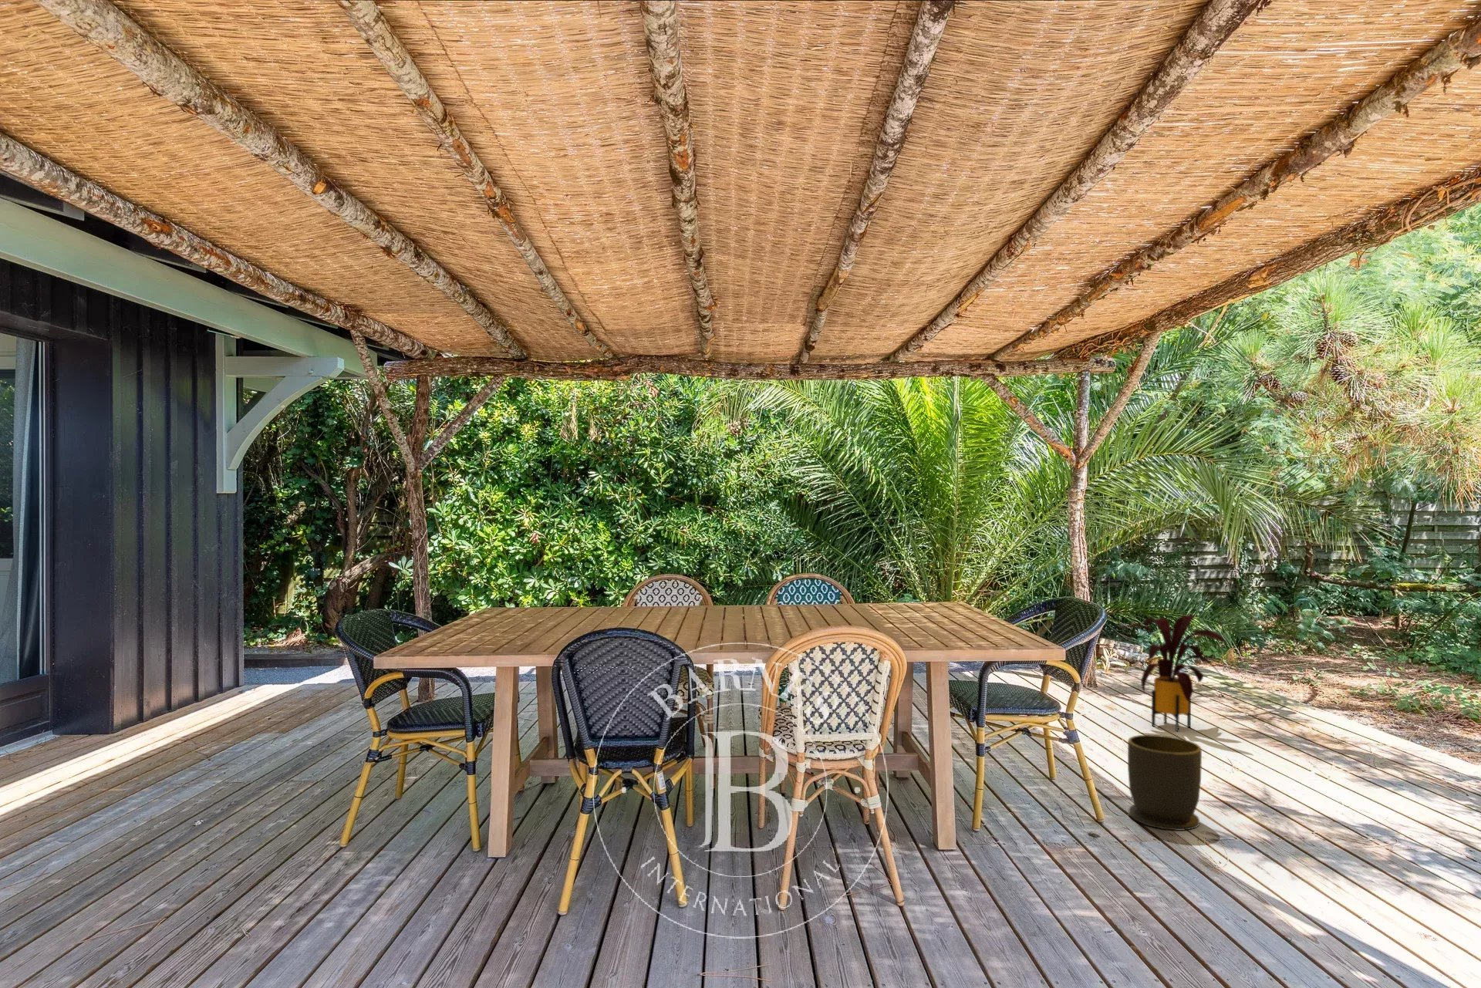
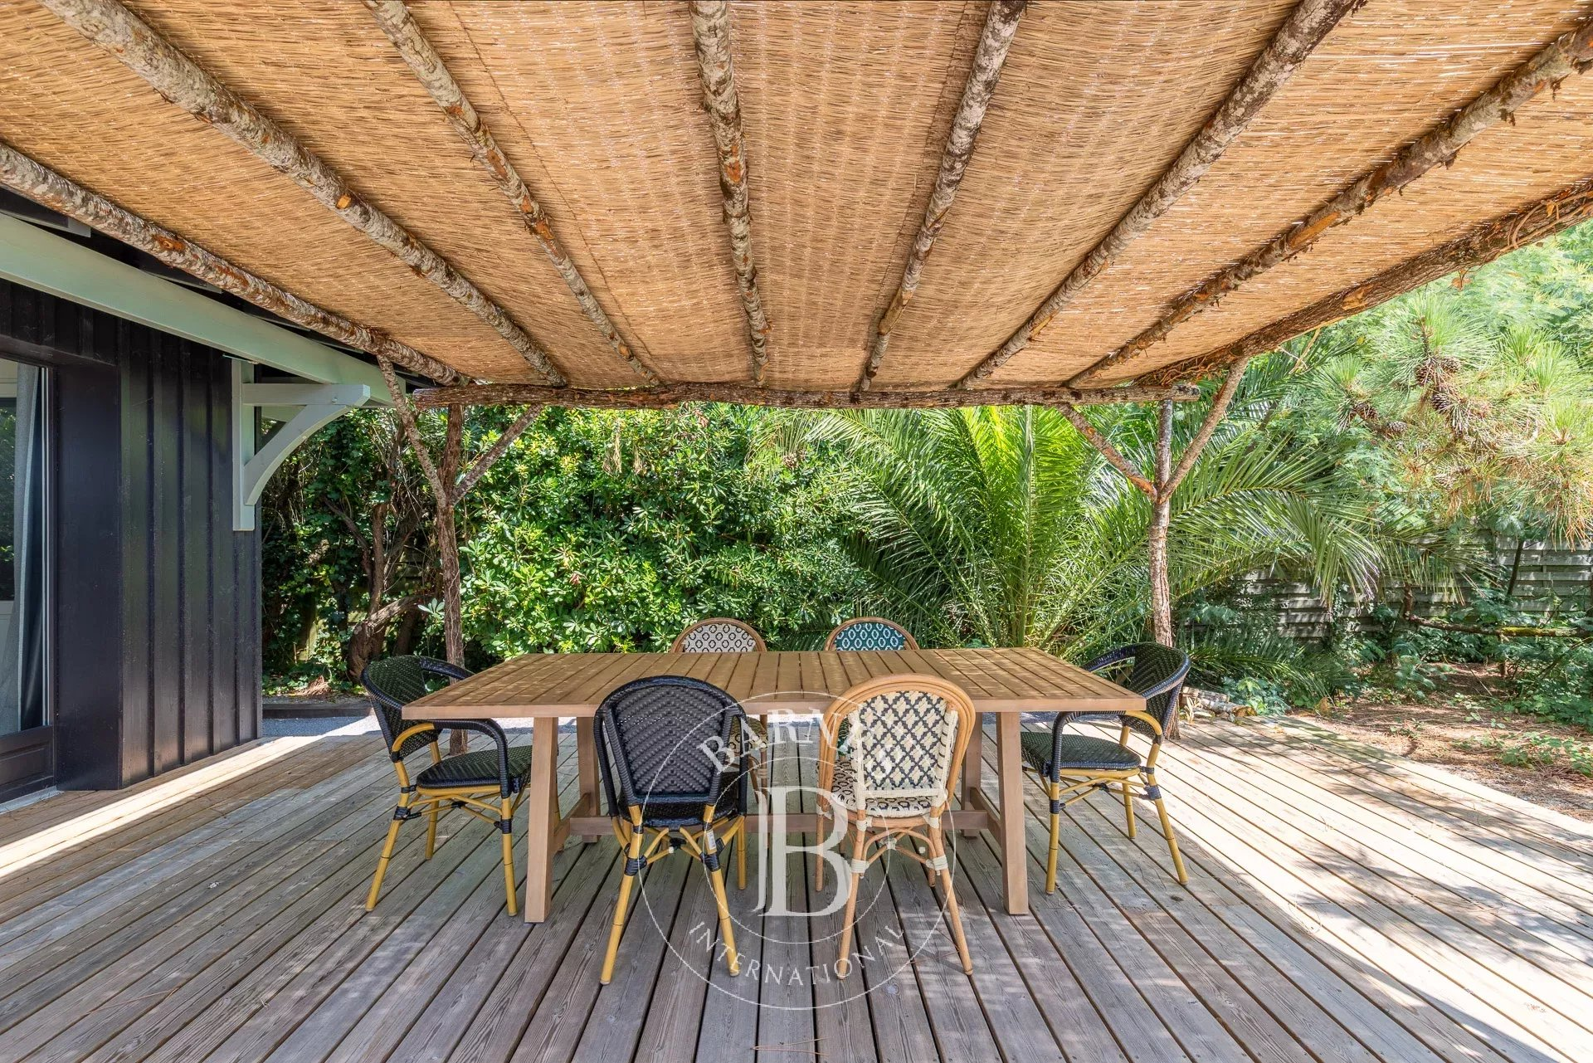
- house plant [1117,614,1231,732]
- planter pot [1127,734,1202,831]
